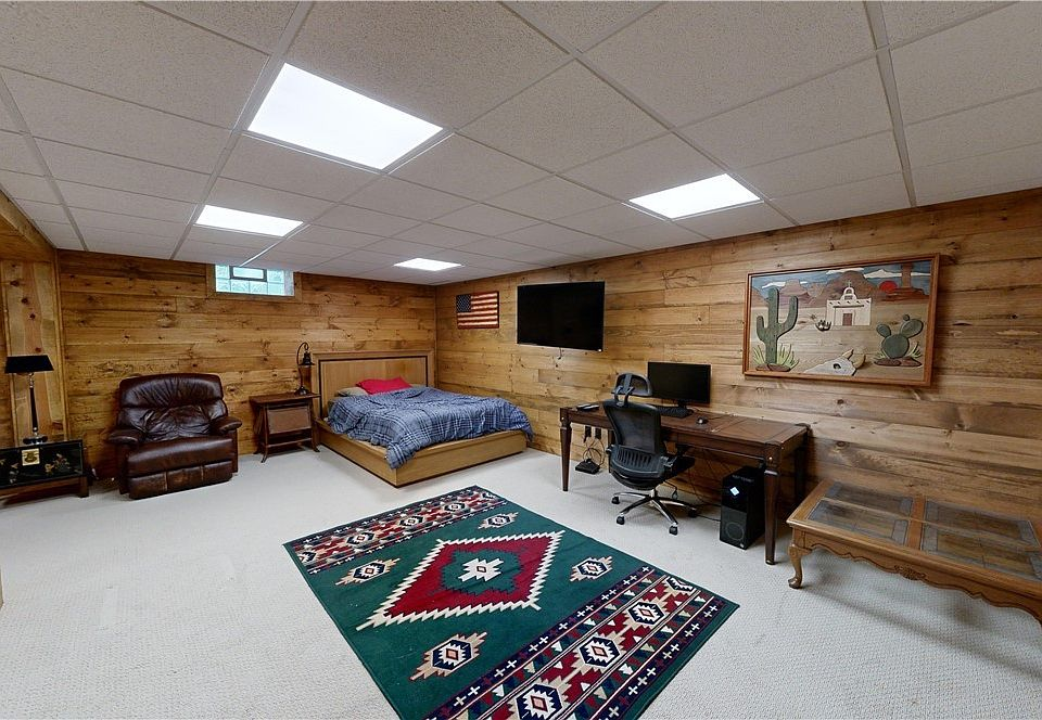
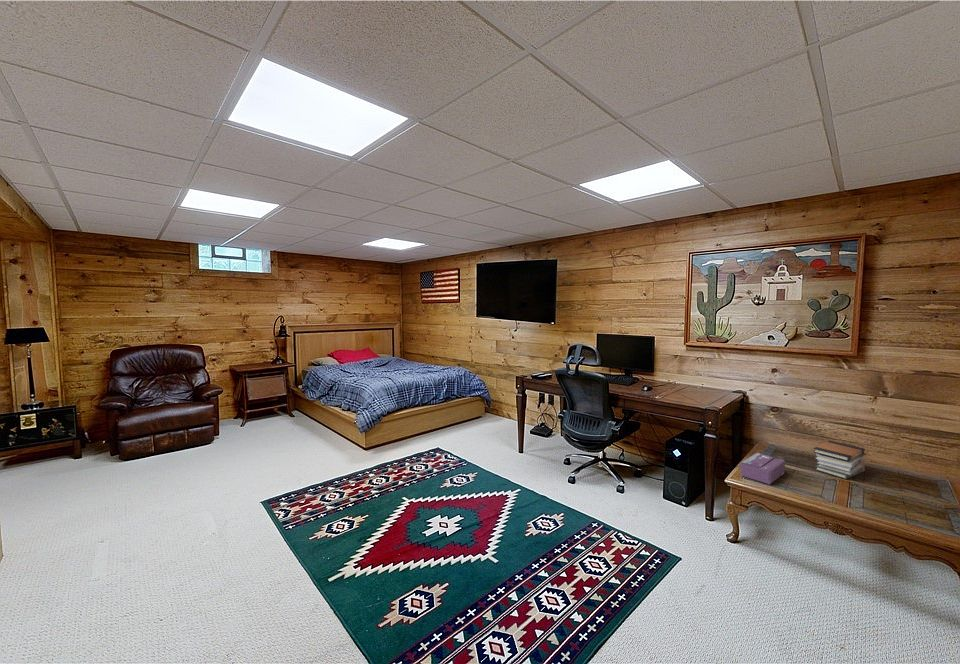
+ tissue box [739,452,786,485]
+ book stack [813,440,868,480]
